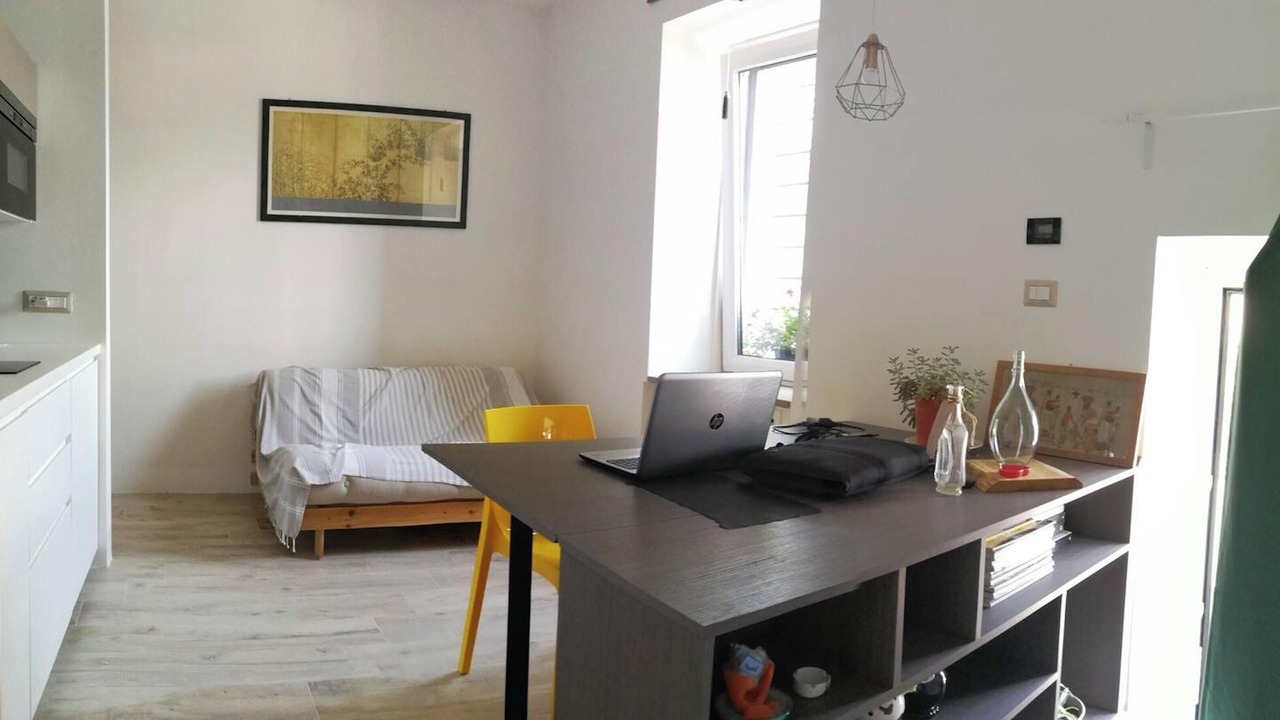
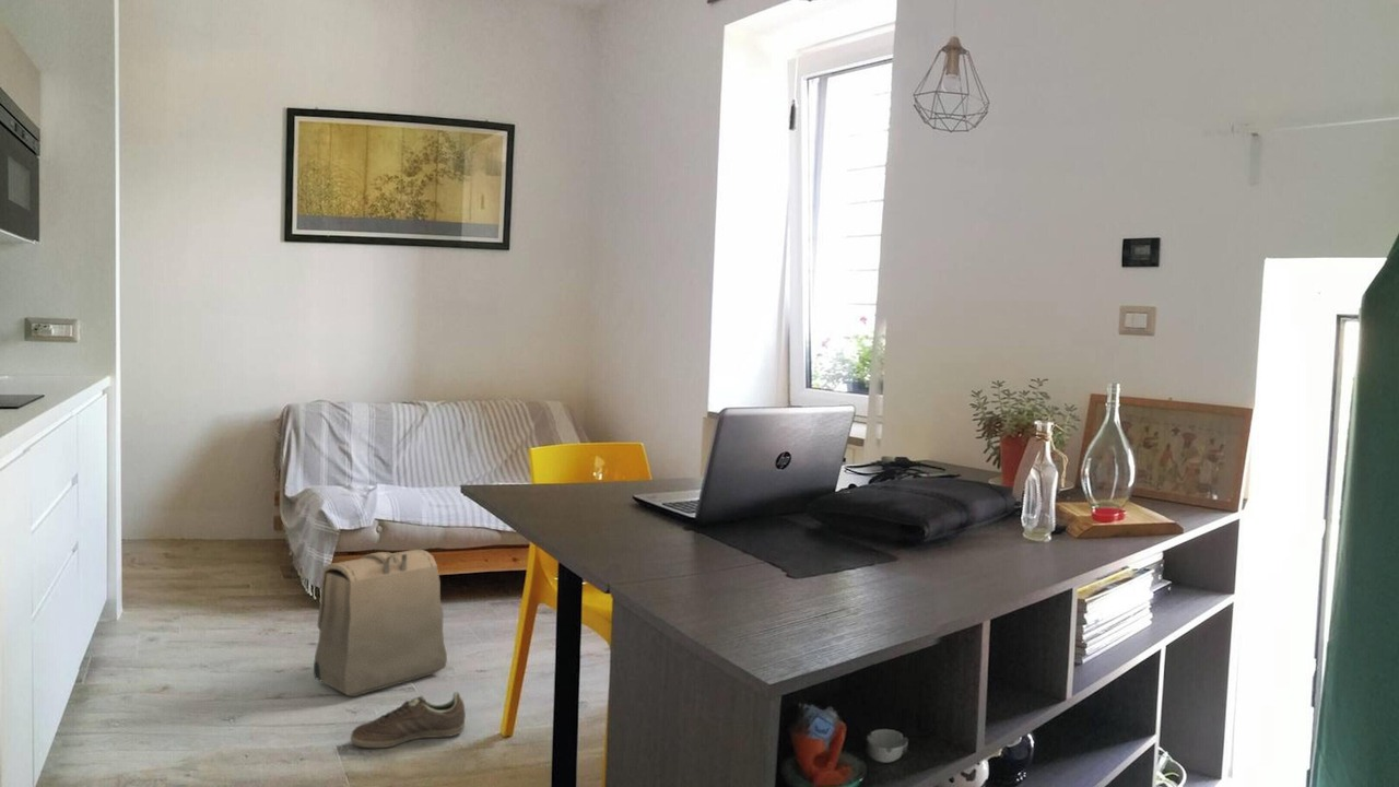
+ backpack [313,549,448,698]
+ sneaker [350,691,467,749]
